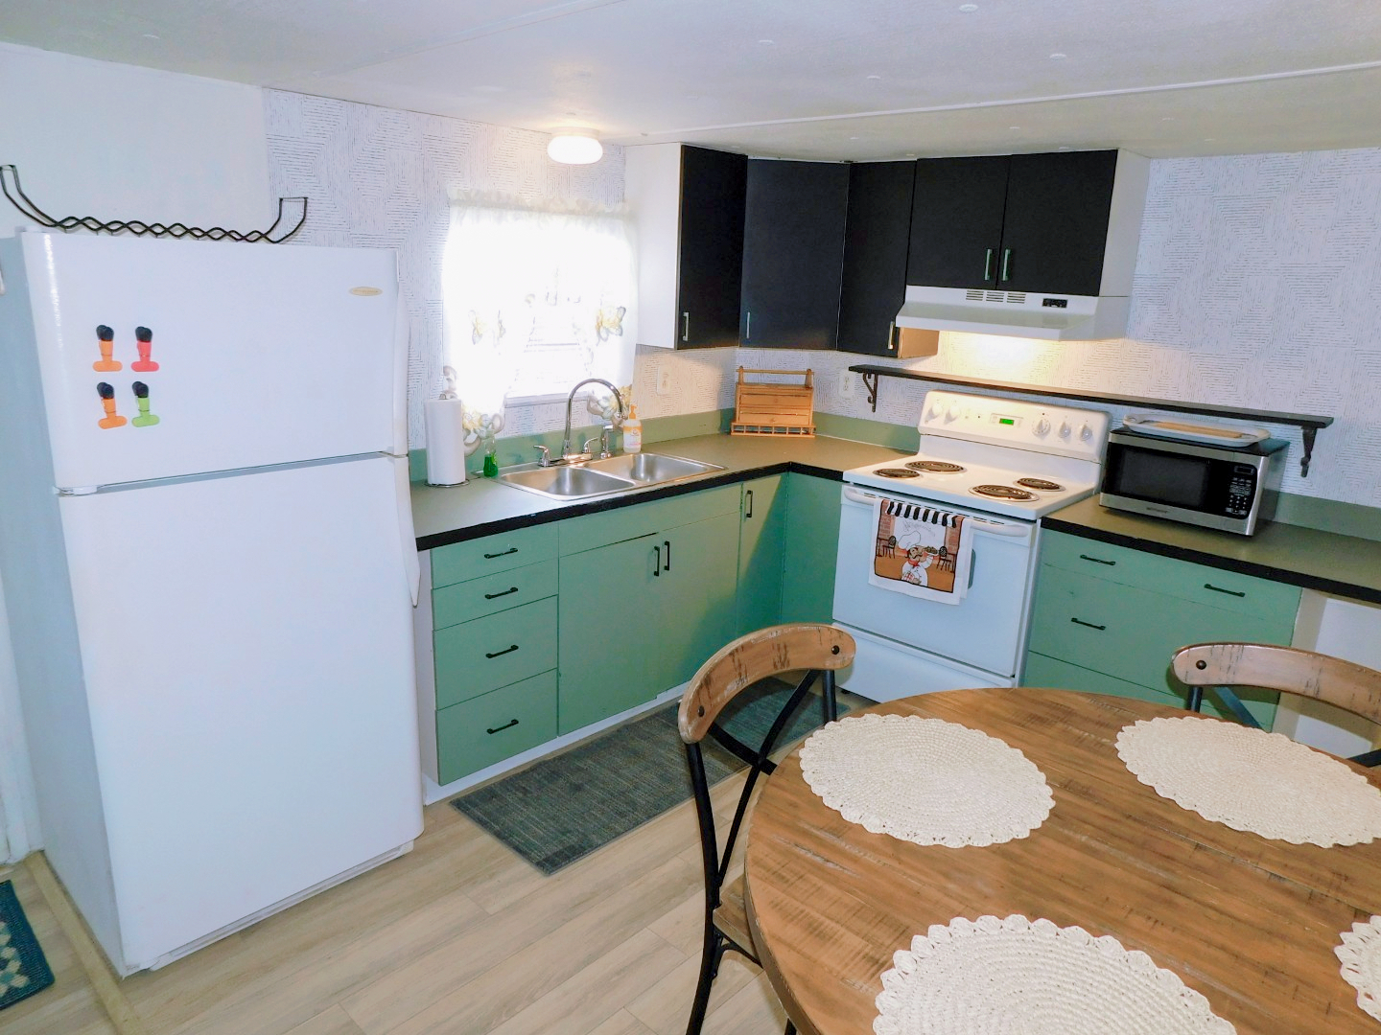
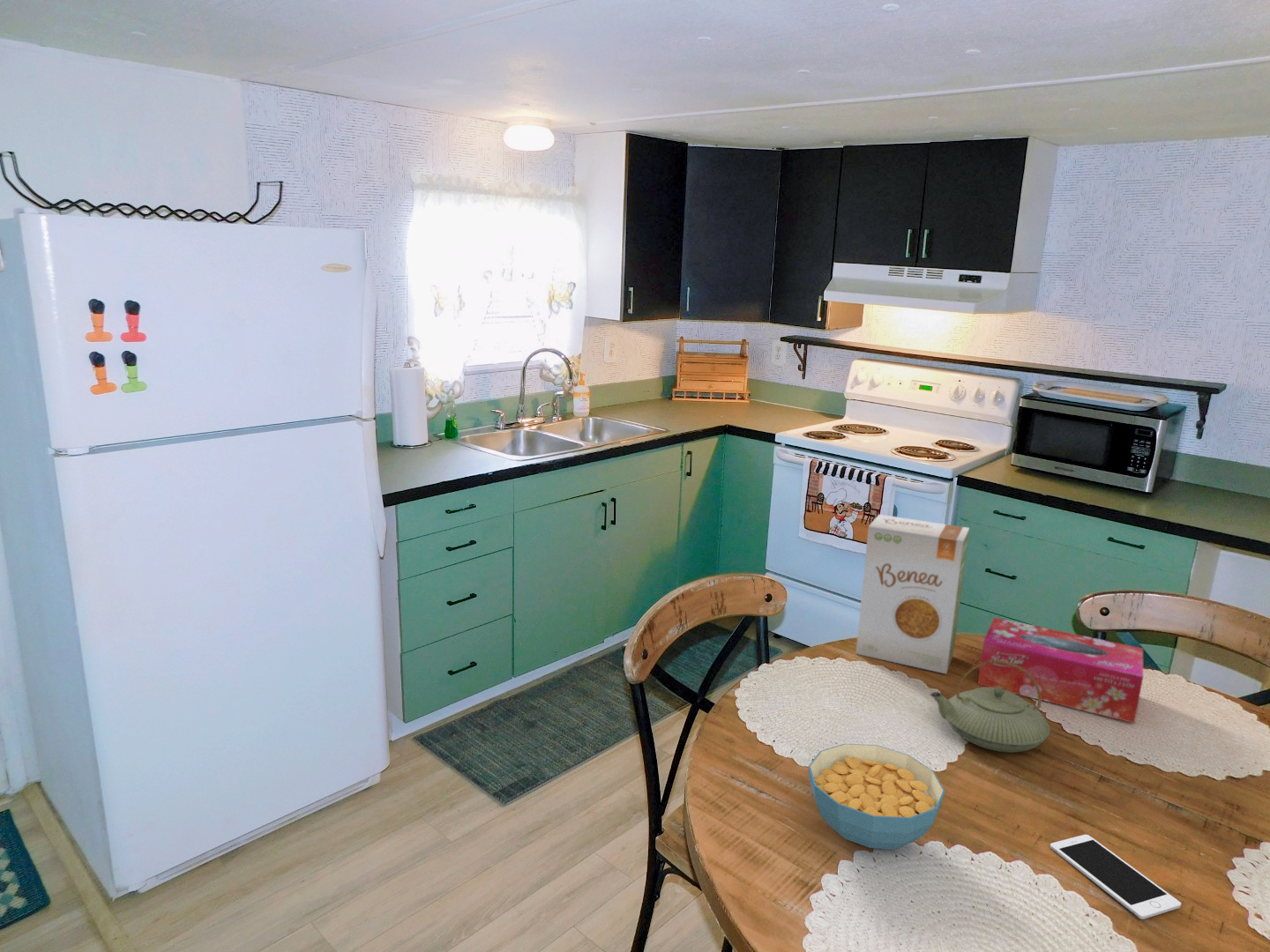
+ teapot [930,660,1051,754]
+ cell phone [1050,834,1182,920]
+ food box [855,513,970,674]
+ tissue box [976,616,1144,724]
+ cereal bowl [808,743,945,850]
